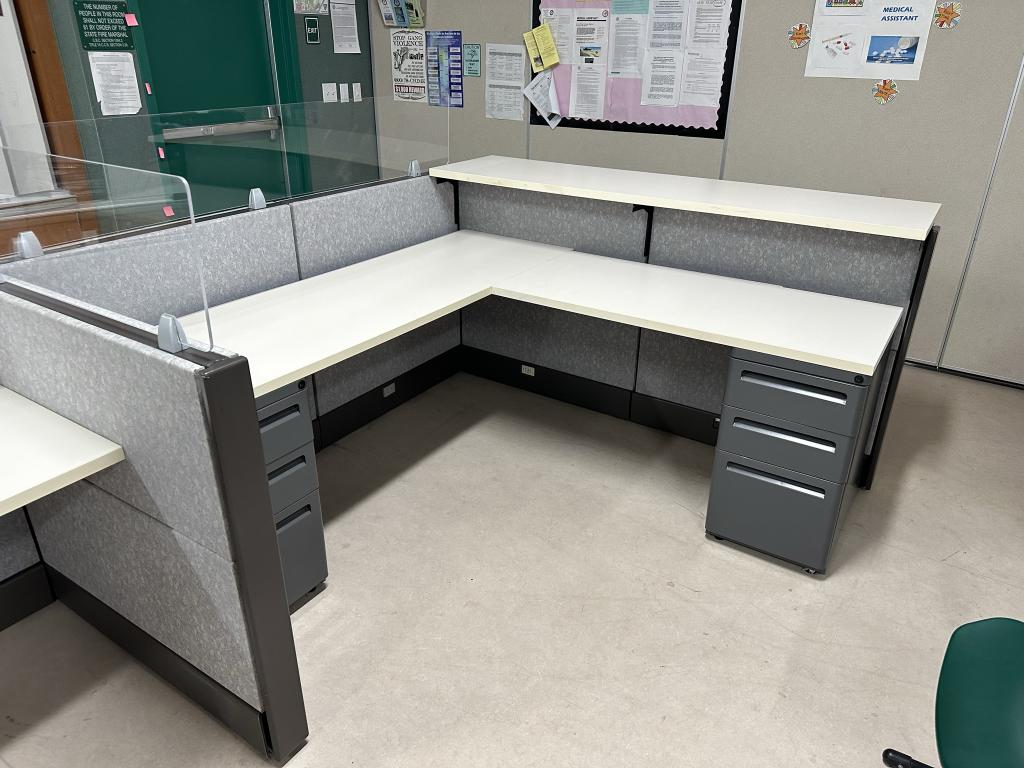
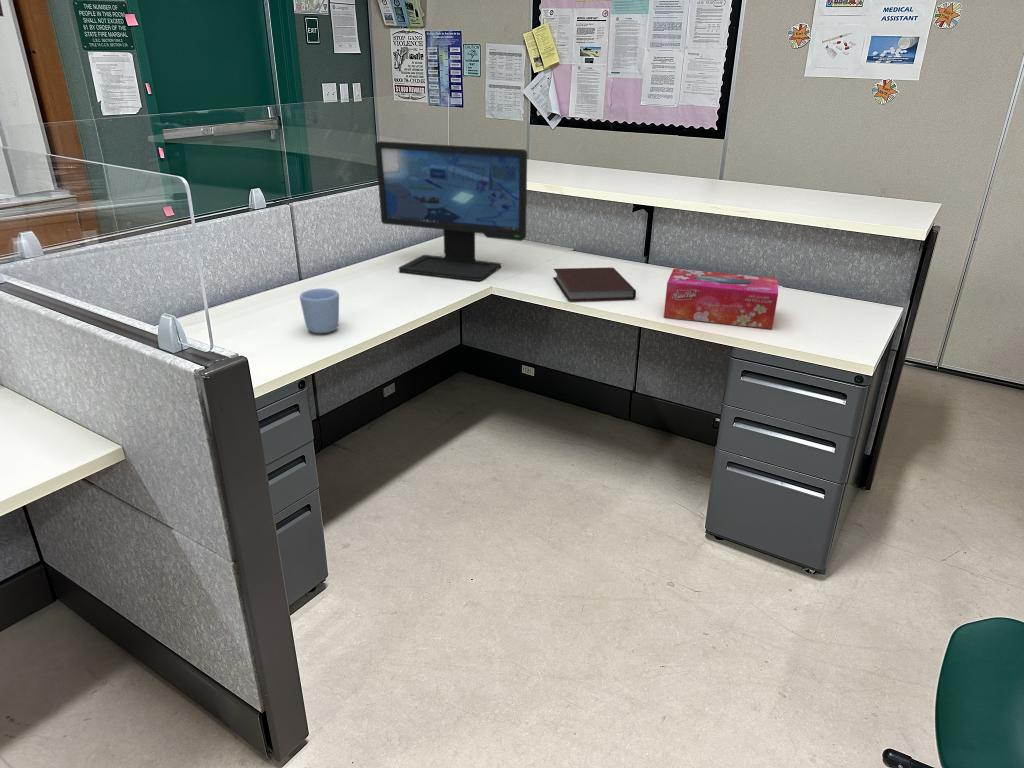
+ mug [299,288,340,334]
+ notebook [552,266,637,302]
+ tissue box [663,268,779,330]
+ computer monitor [374,140,528,282]
